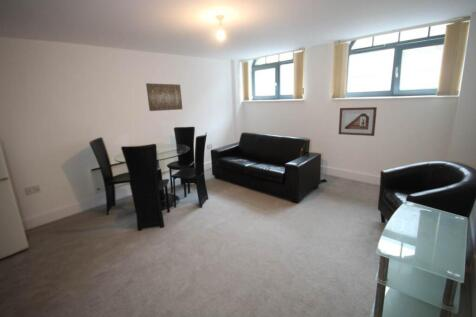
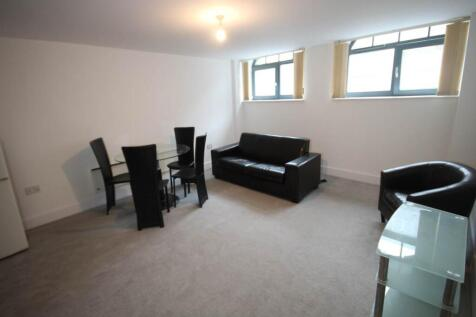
- picture frame [338,106,378,137]
- wall art [145,82,183,112]
